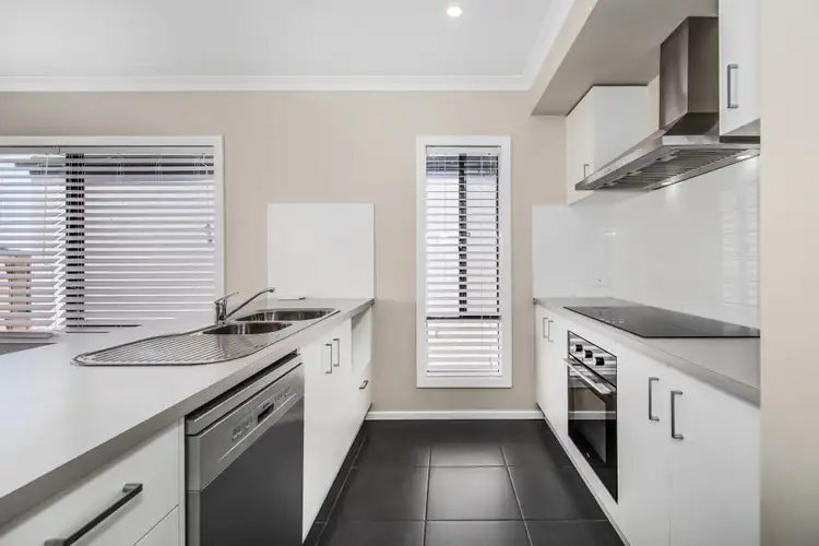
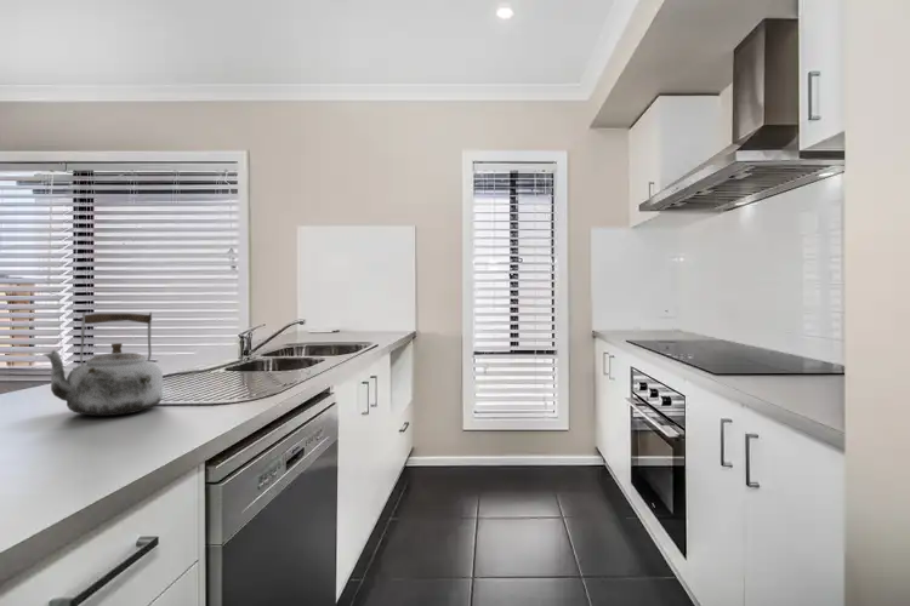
+ kettle [41,311,164,417]
